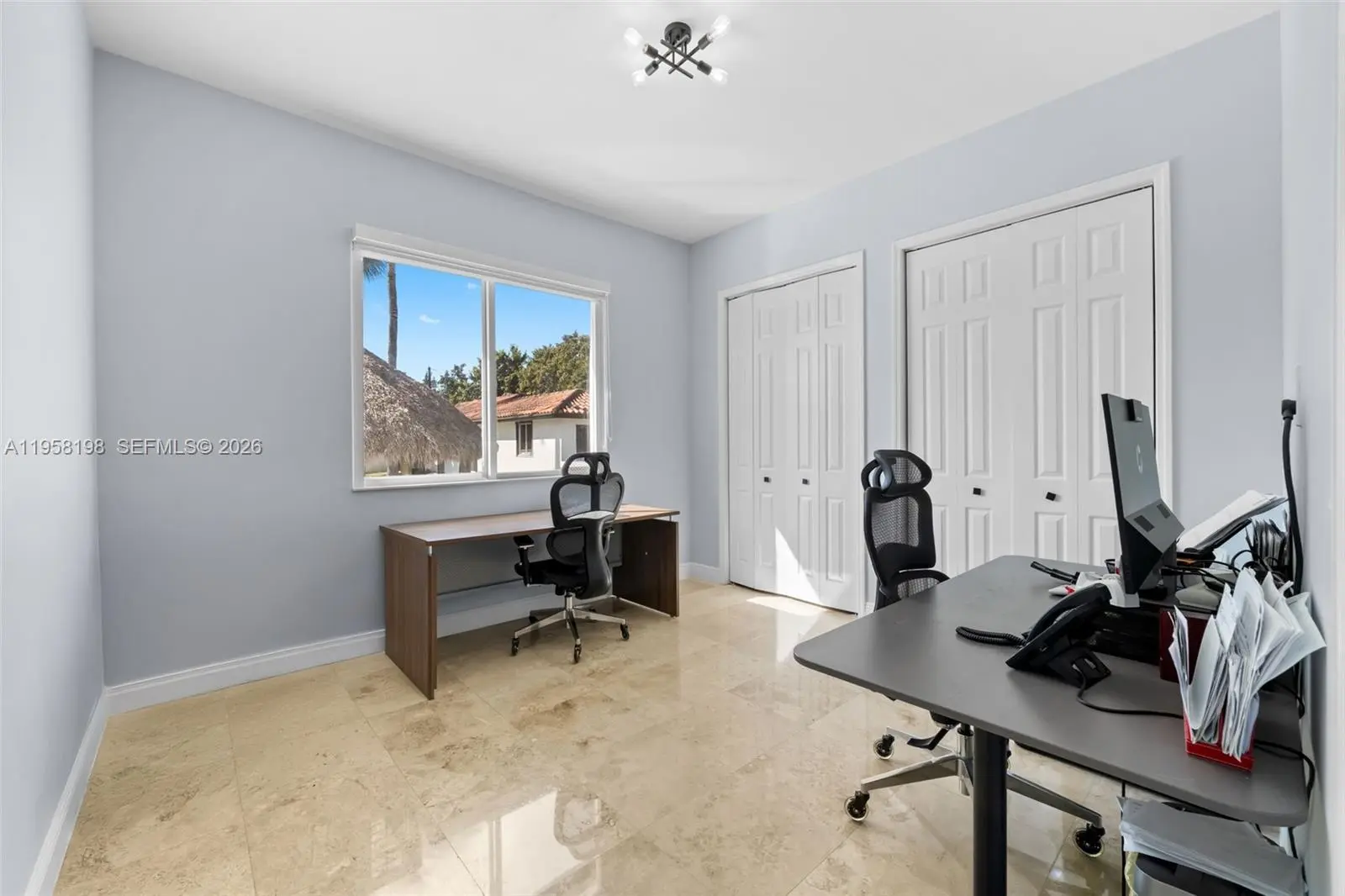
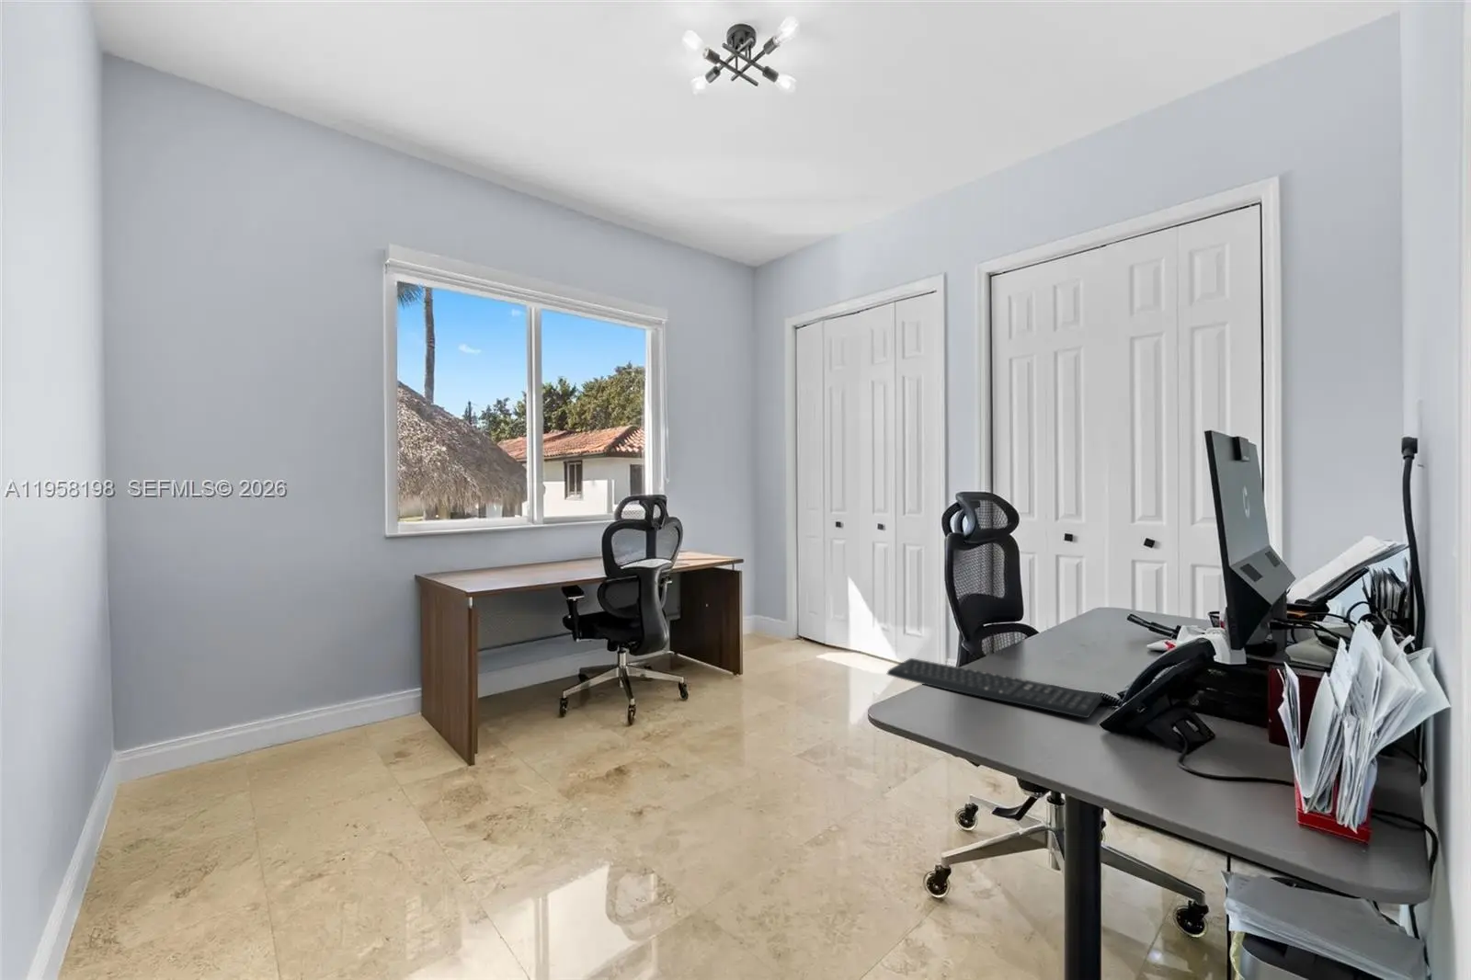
+ keyboard [886,657,1104,719]
